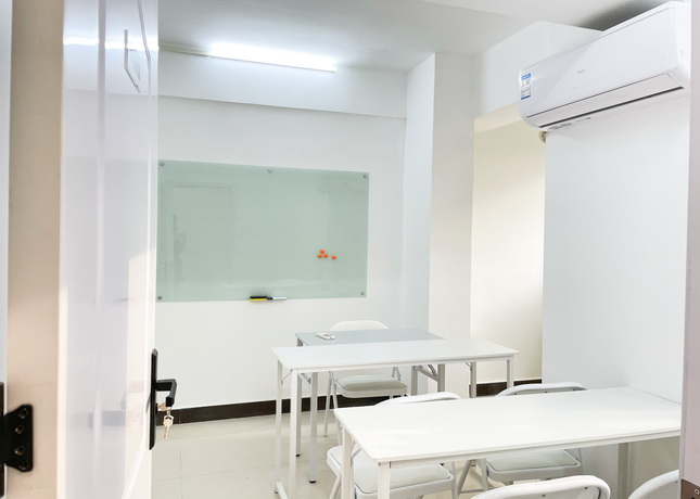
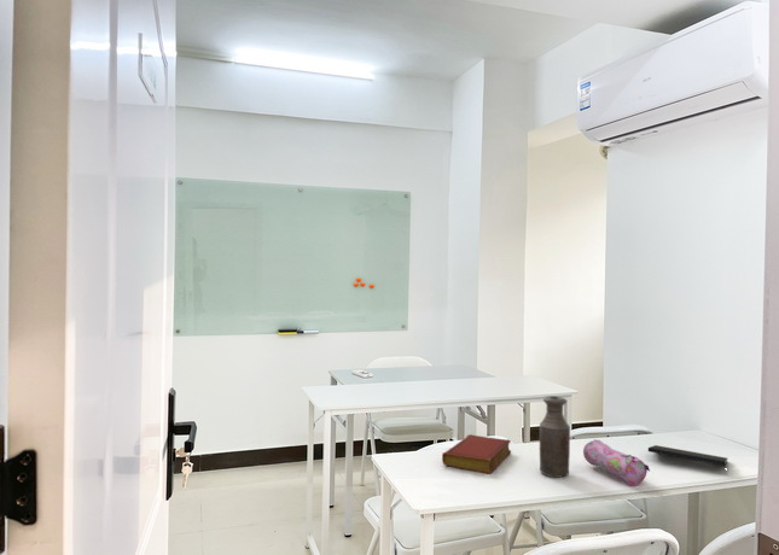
+ book [441,433,512,475]
+ notepad [647,444,728,475]
+ bottle [539,395,571,479]
+ pencil case [582,438,651,487]
